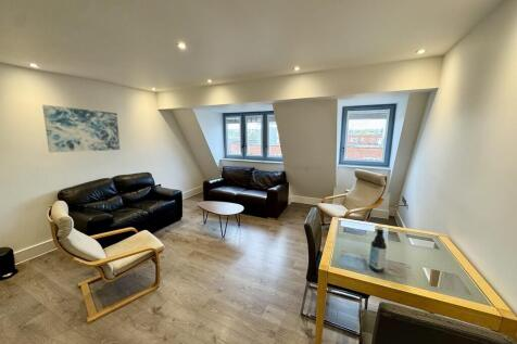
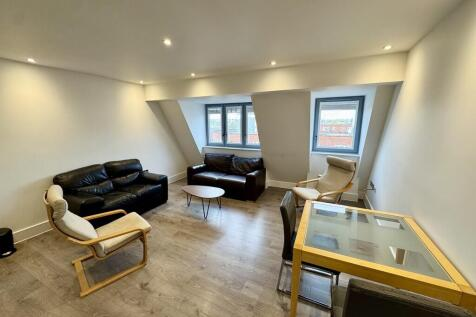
- water bottle [367,228,388,273]
- wall art [41,104,121,153]
